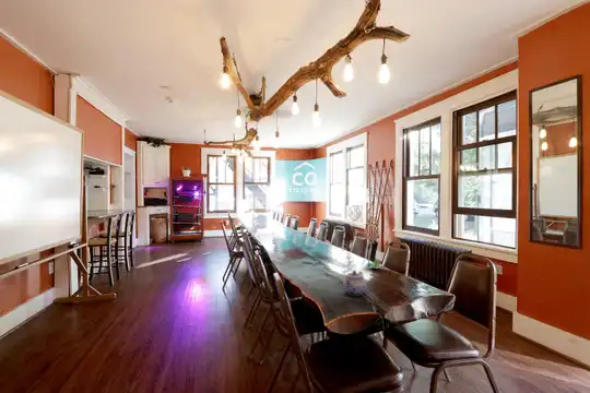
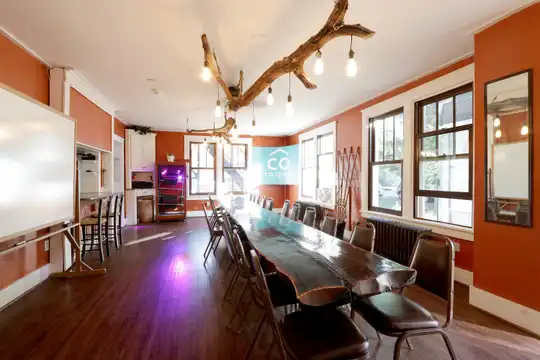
- teapot [342,270,367,296]
- decorative plant [362,240,390,271]
